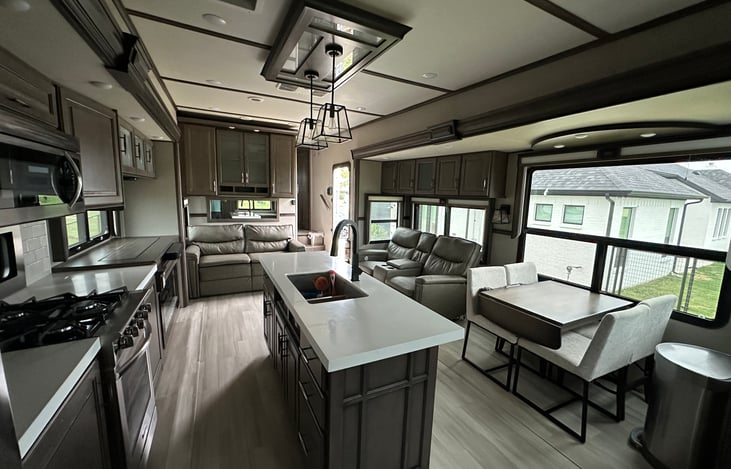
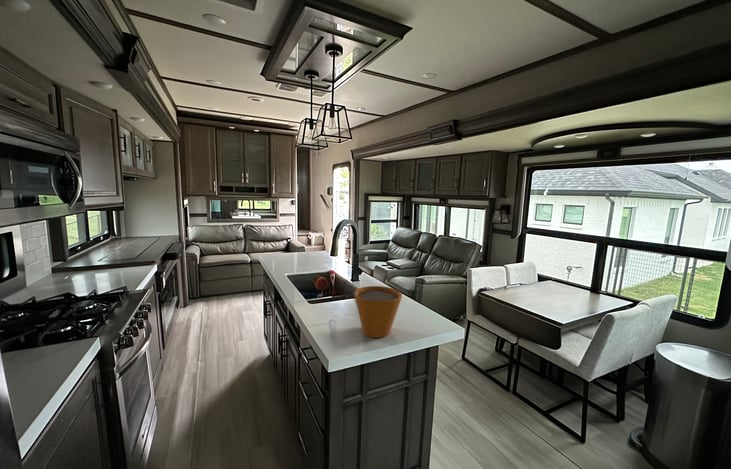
+ flower pot [353,285,403,339]
